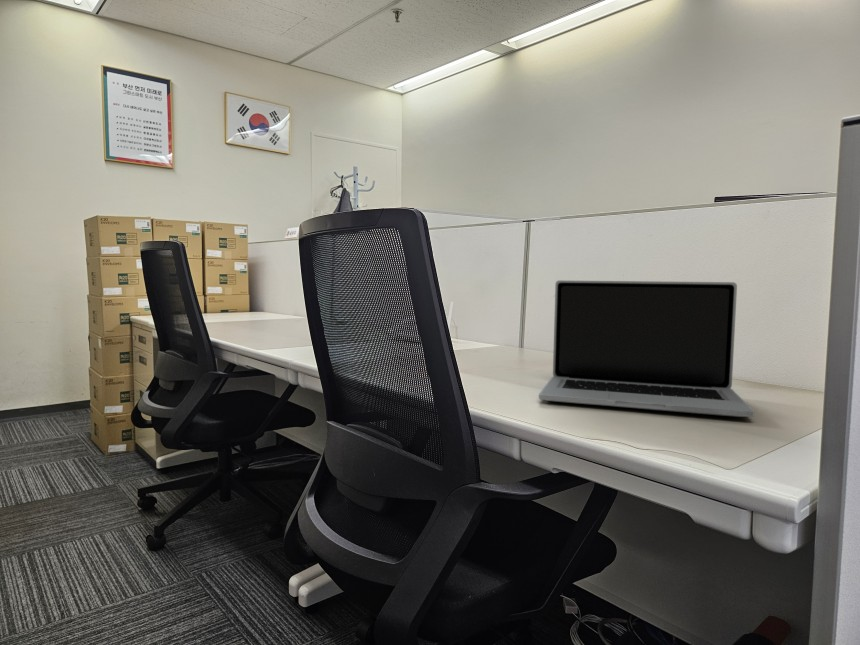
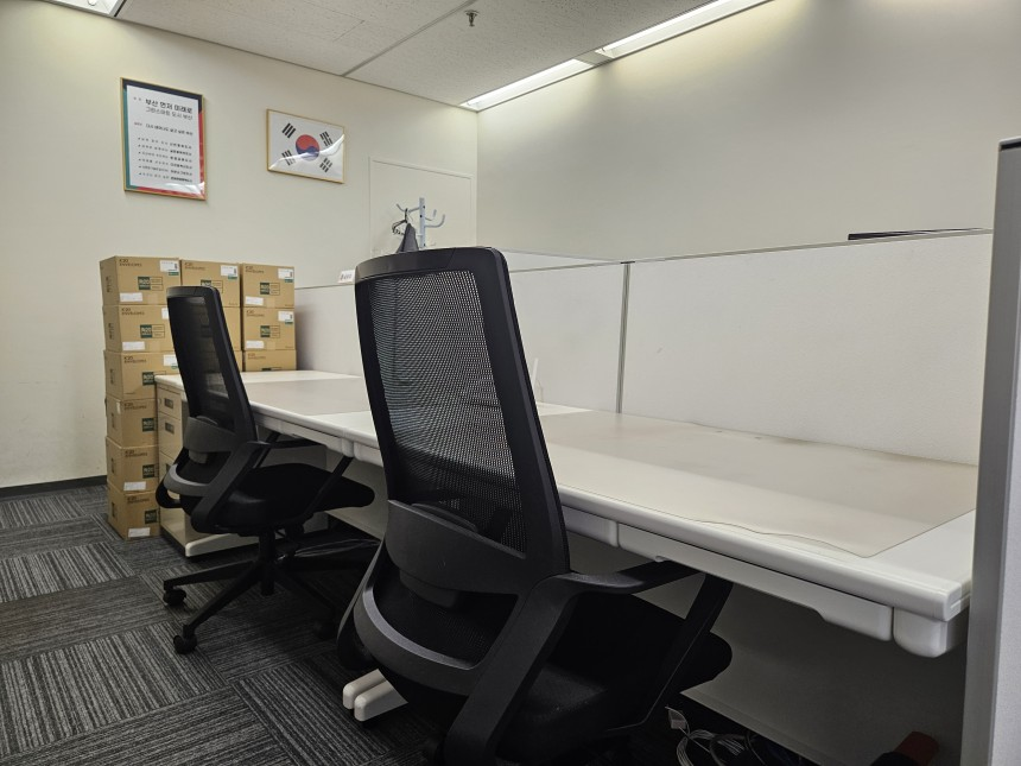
- laptop [538,279,755,418]
